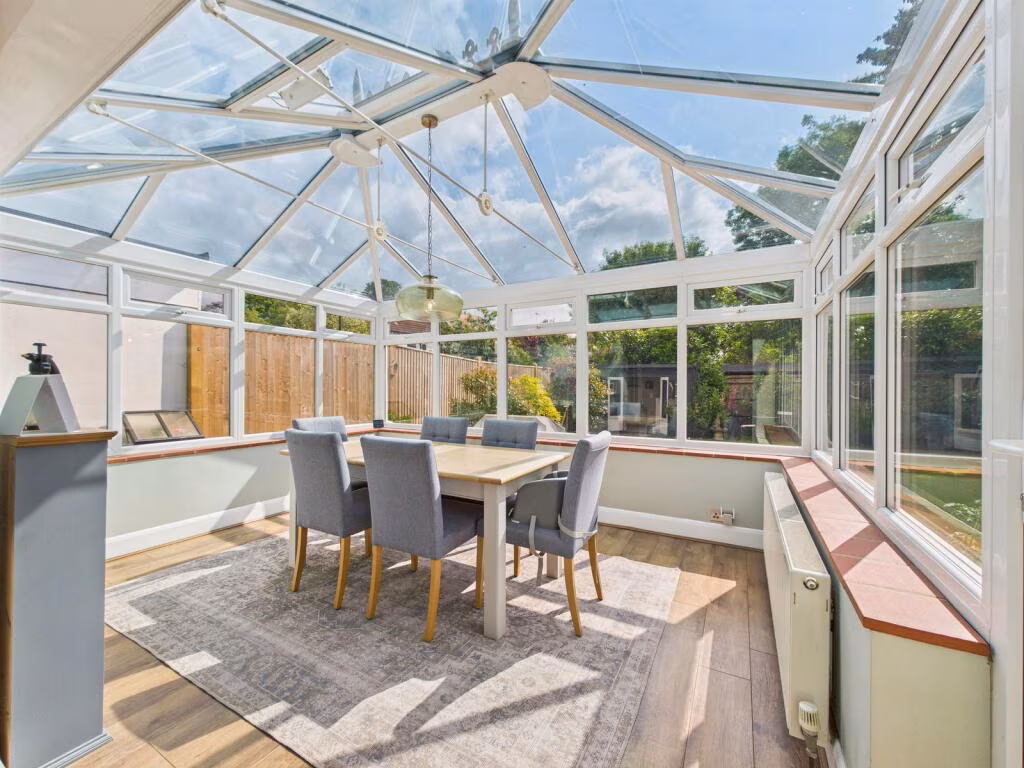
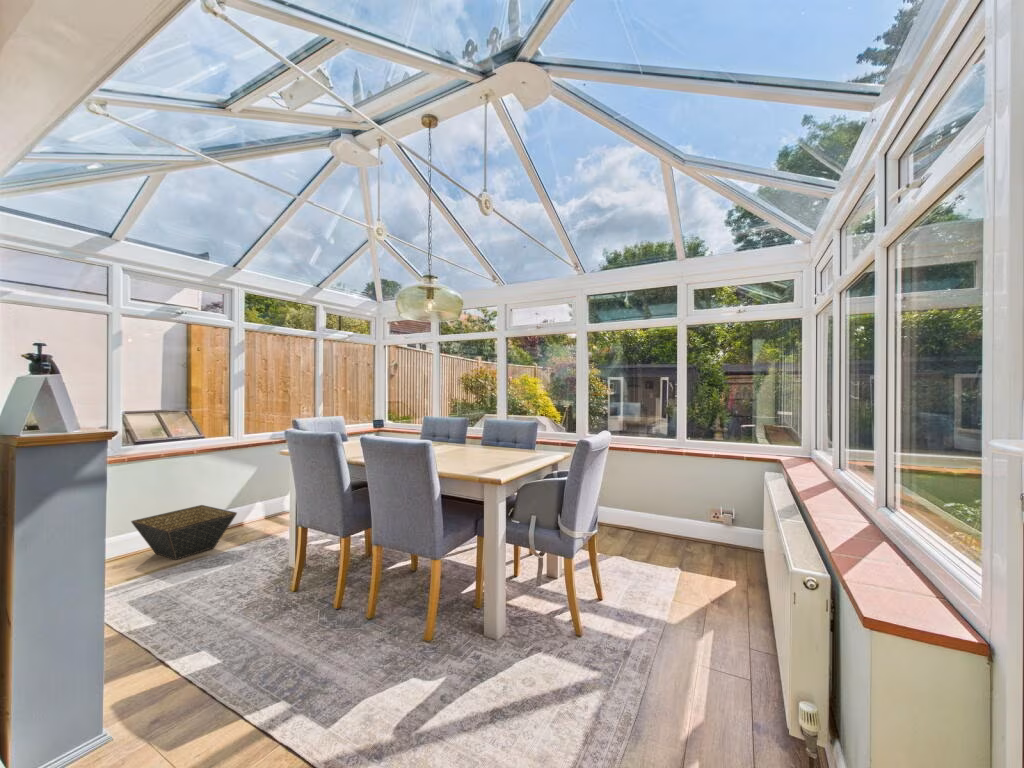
+ basket [130,504,238,561]
